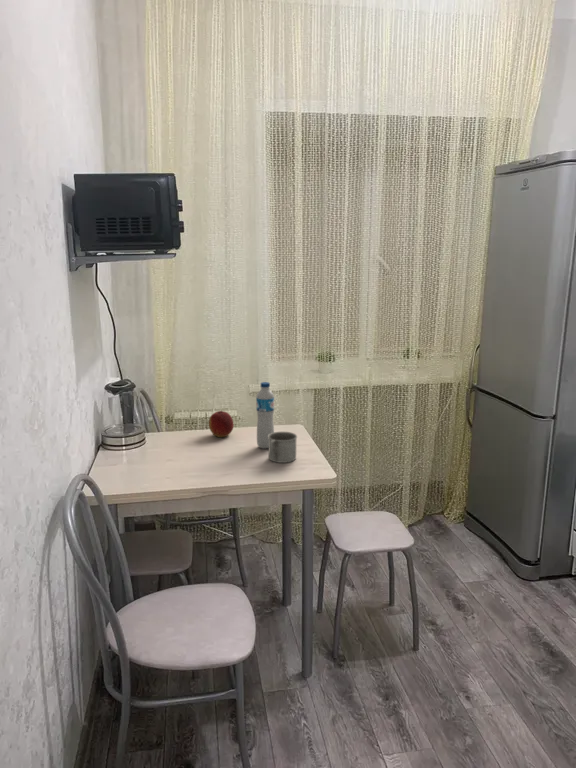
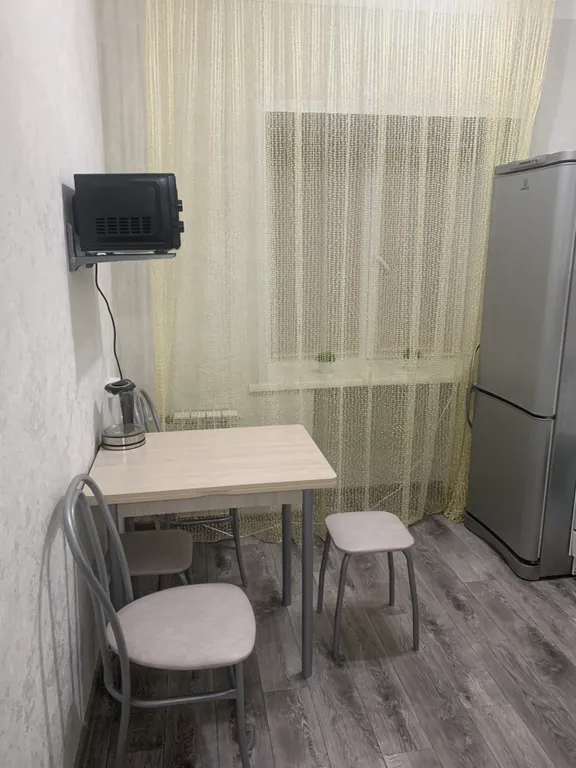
- water bottle [255,381,275,449]
- mug [268,431,298,464]
- apple [208,410,234,438]
